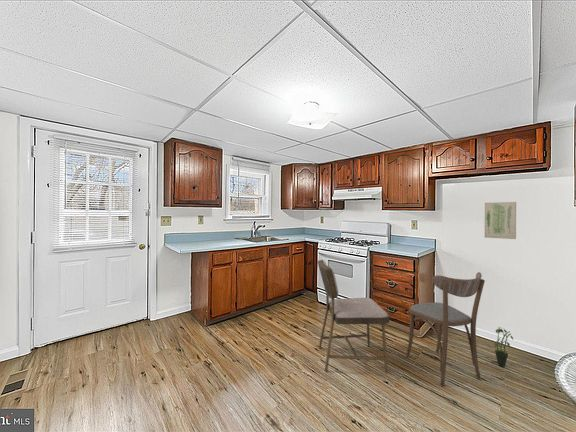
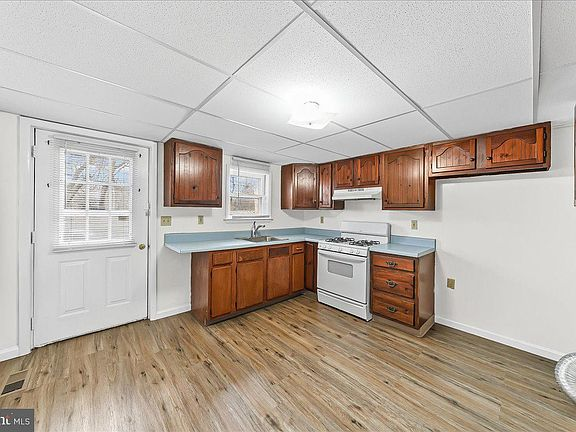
- dining chair [405,271,486,387]
- dining chair [317,259,391,374]
- potted plant [494,326,514,368]
- wall art [484,201,517,240]
